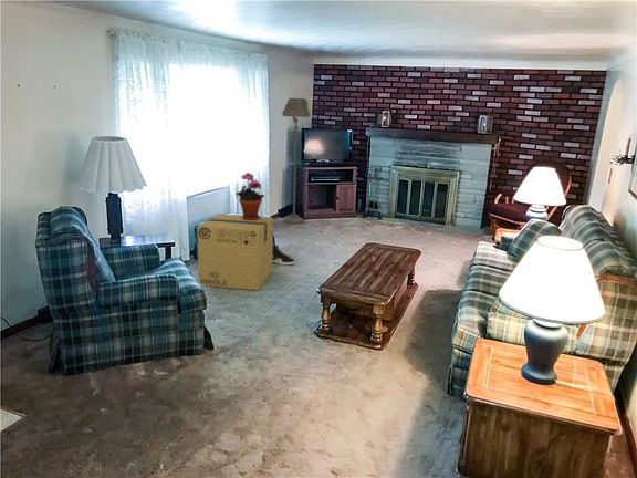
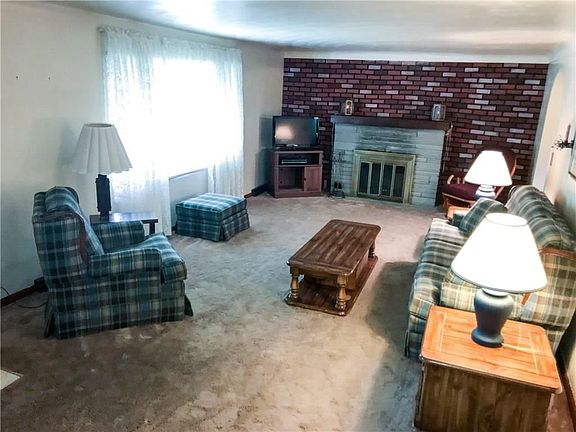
- potted plant [236,172,265,220]
- floor lamp [282,97,311,225]
- cardboard box [197,212,274,291]
- sneaker [272,245,295,266]
